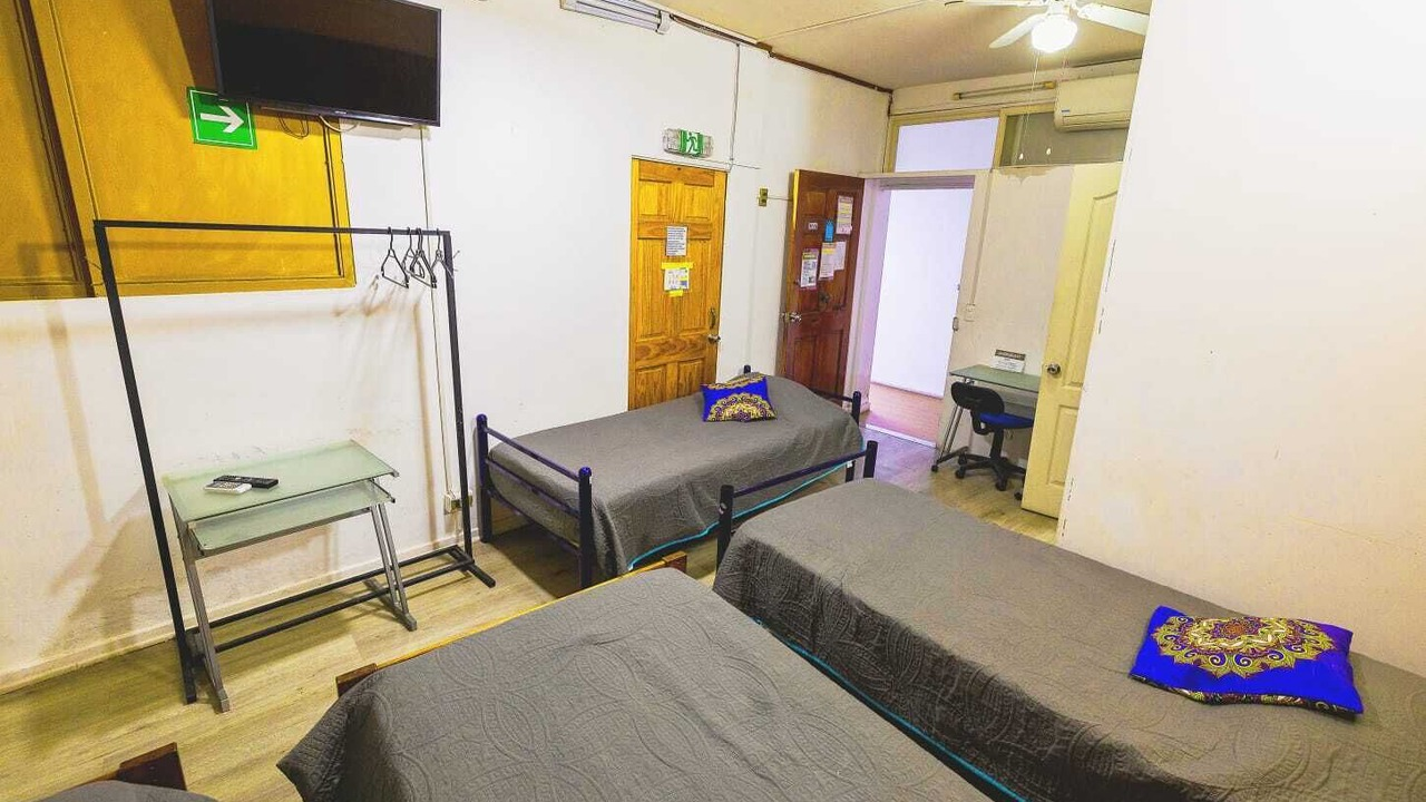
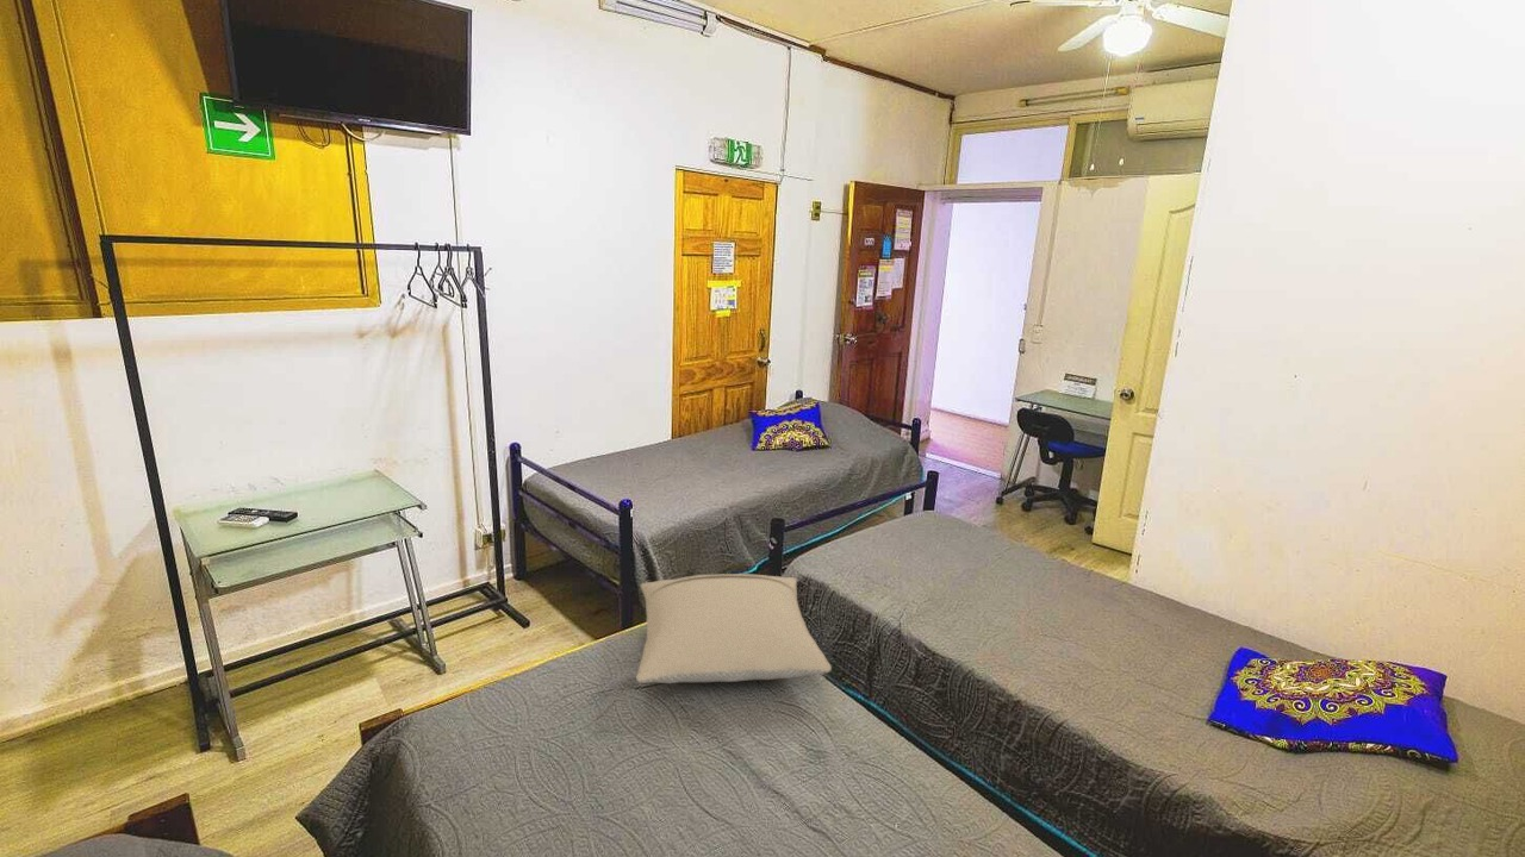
+ pillow [635,573,833,684]
